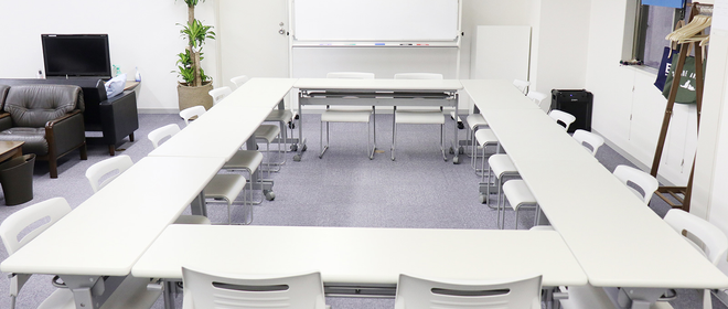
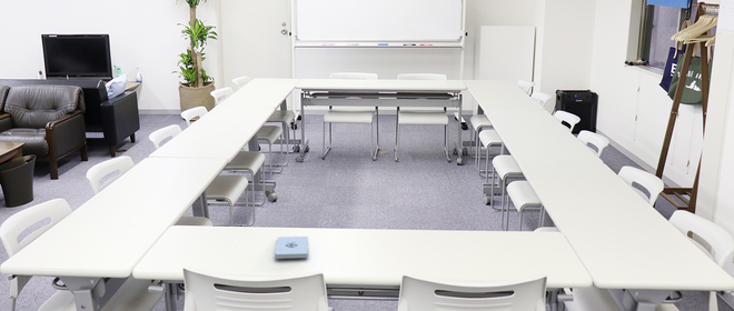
+ notepad [274,235,309,260]
